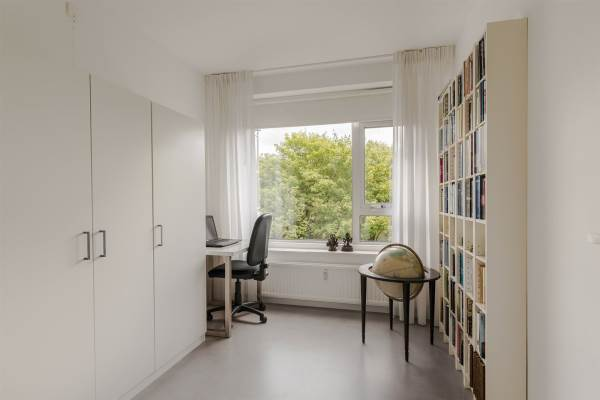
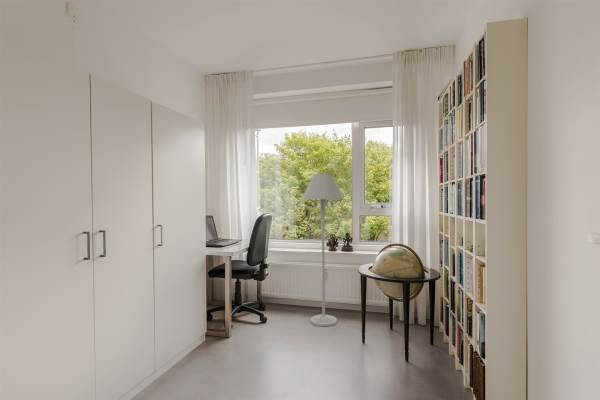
+ floor lamp [301,172,345,327]
